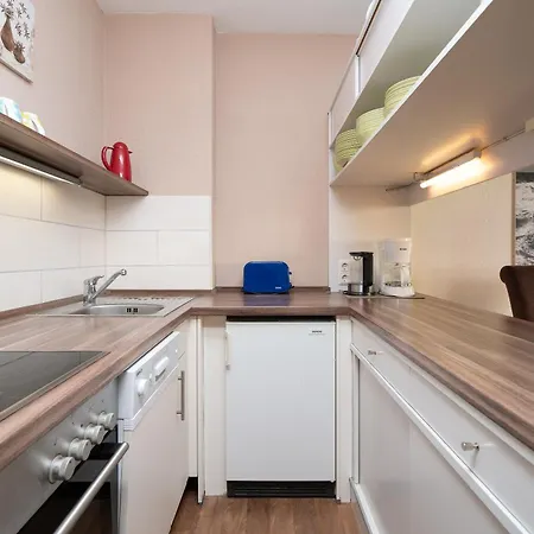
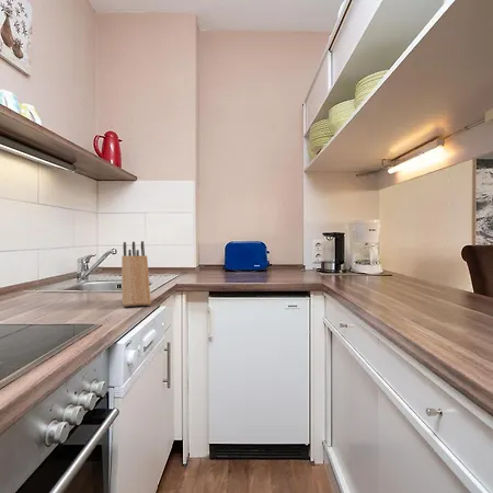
+ knife block [121,240,152,308]
